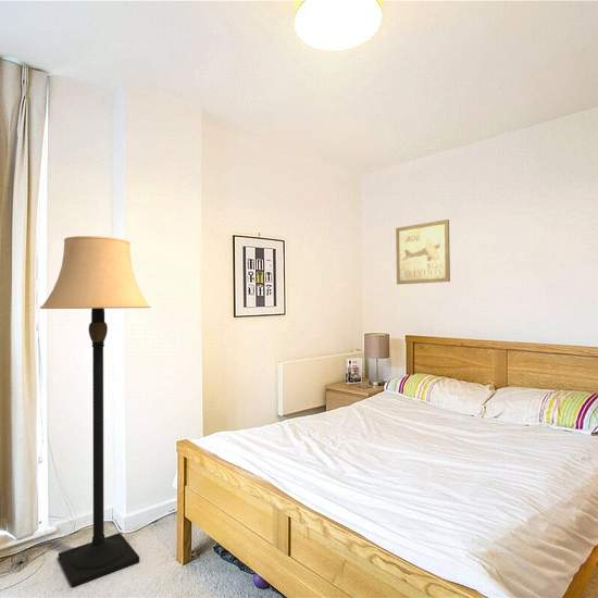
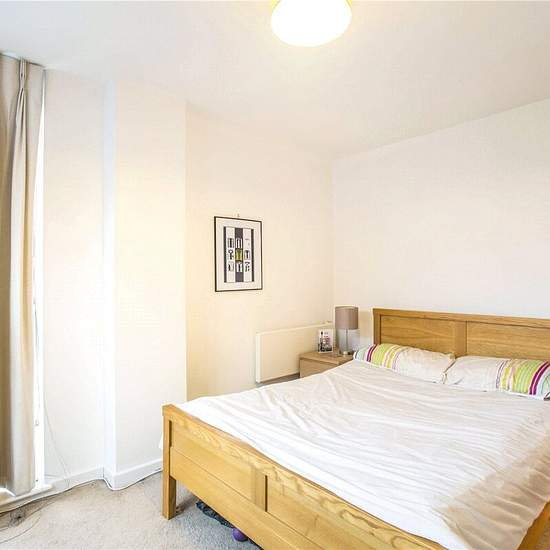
- wall art [395,219,451,285]
- lamp [39,235,152,588]
